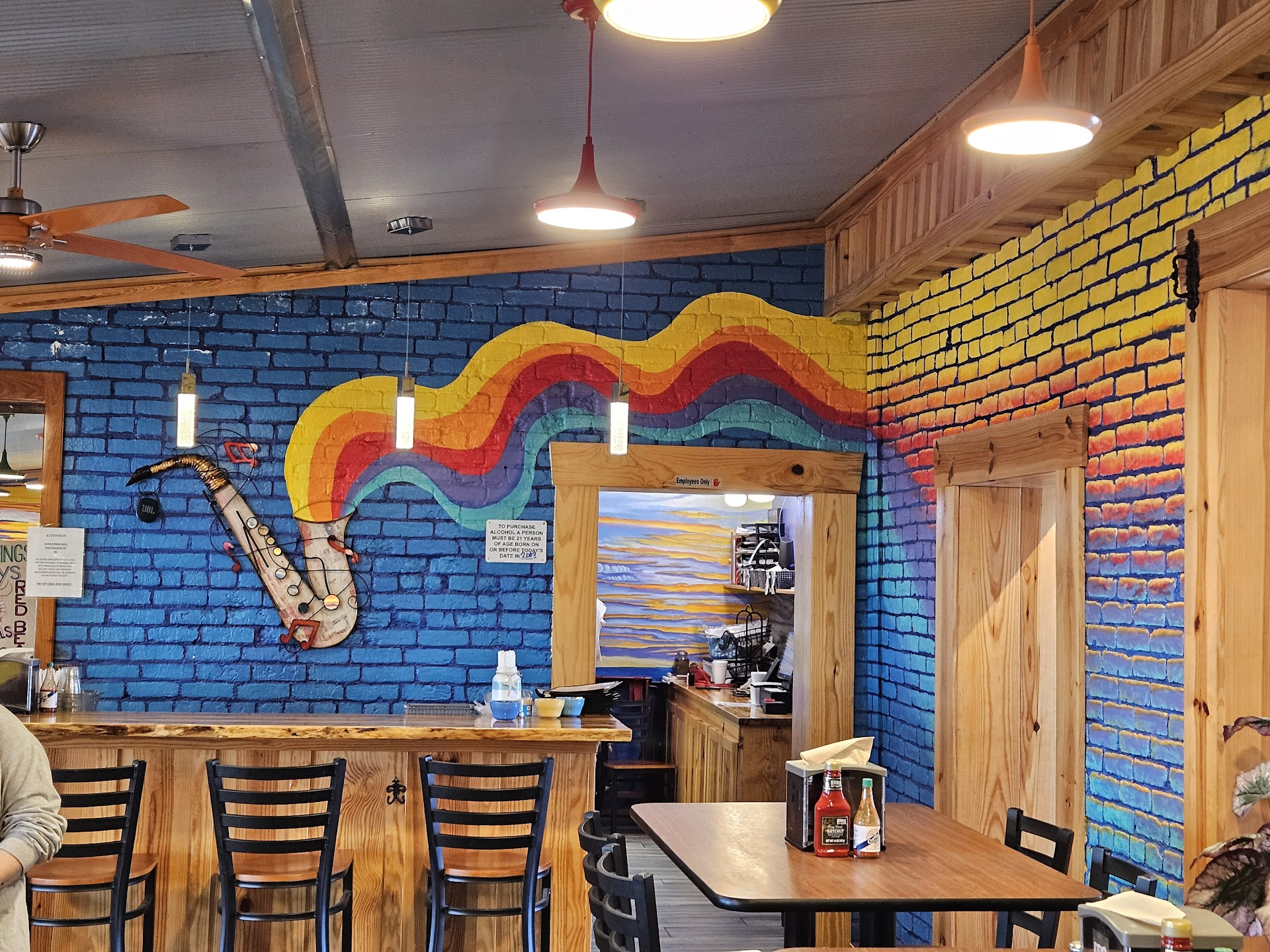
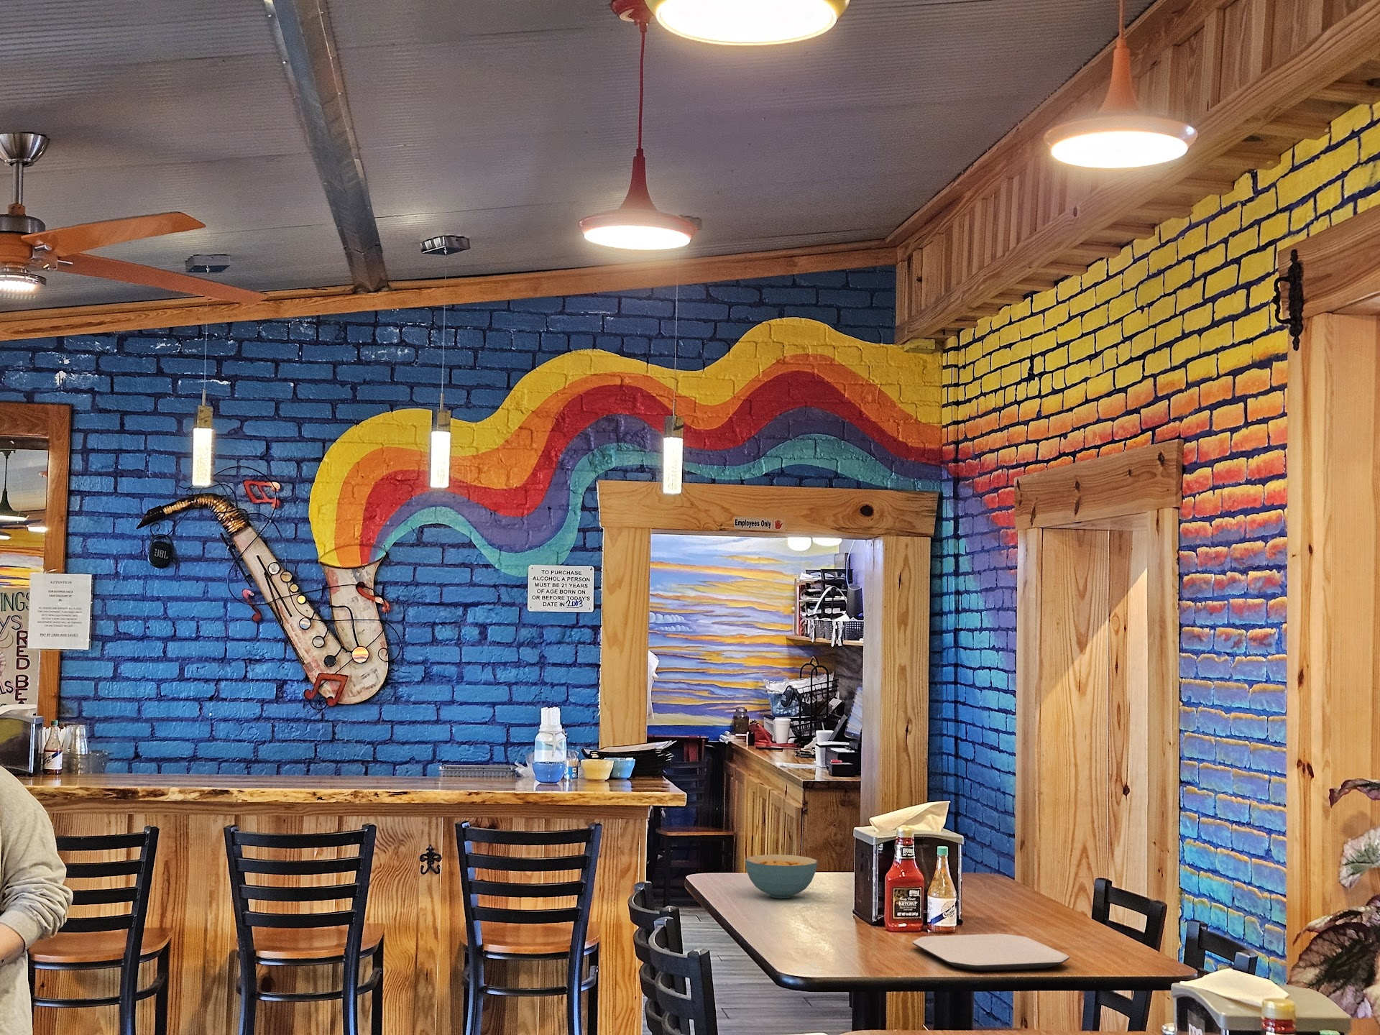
+ plate [912,933,1070,972]
+ cereal bowl [744,853,818,899]
